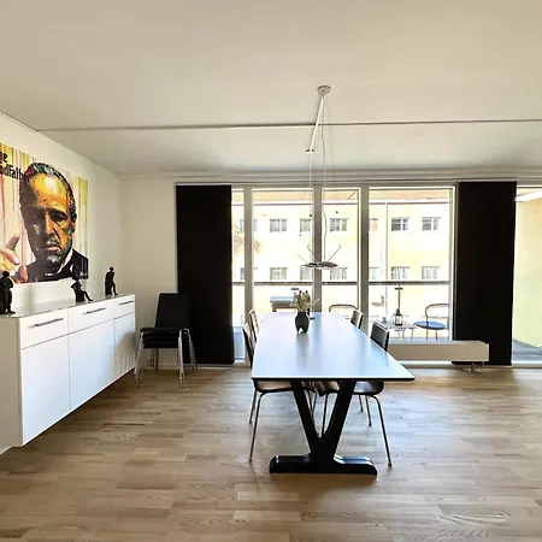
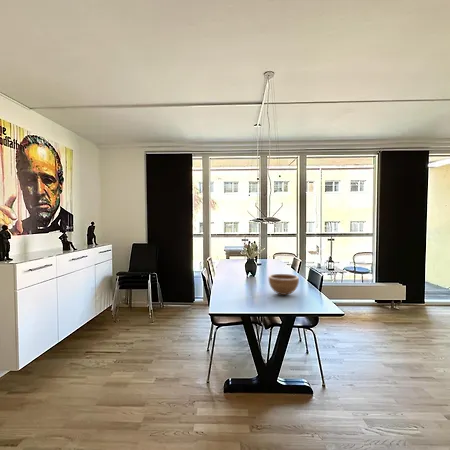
+ bowl [268,273,300,296]
